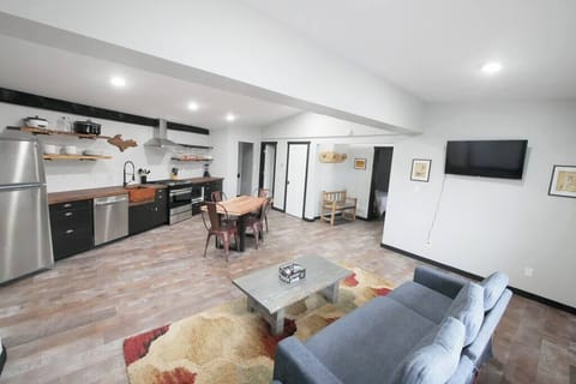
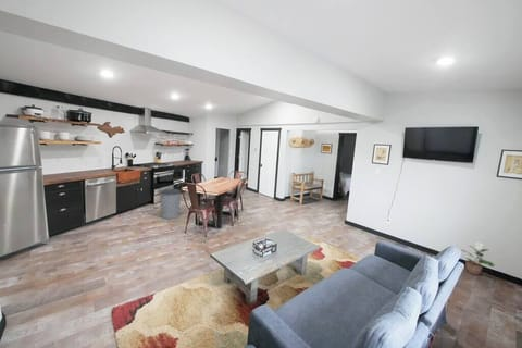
+ potted plant [459,245,496,276]
+ trash can [159,187,182,220]
